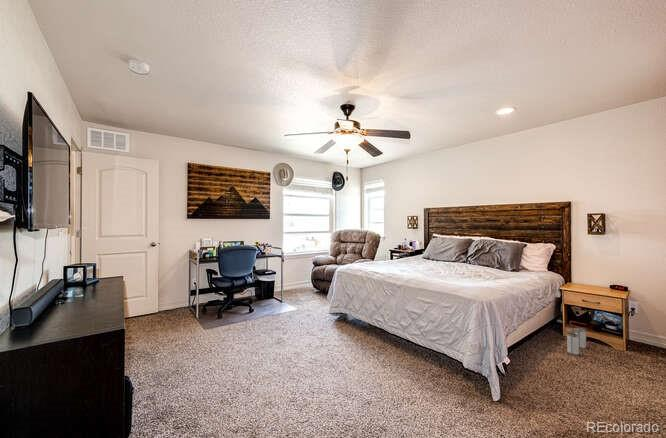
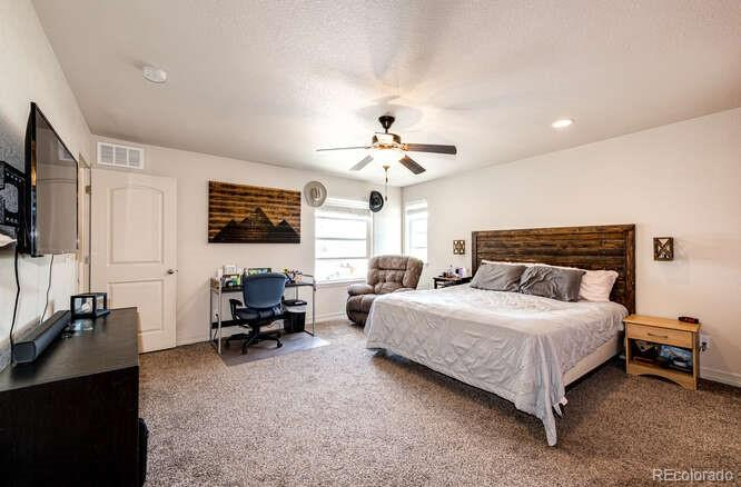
- trash can [566,327,587,356]
